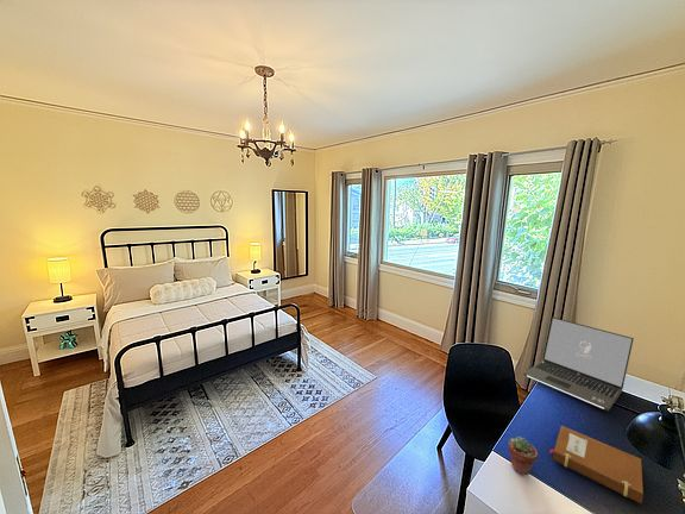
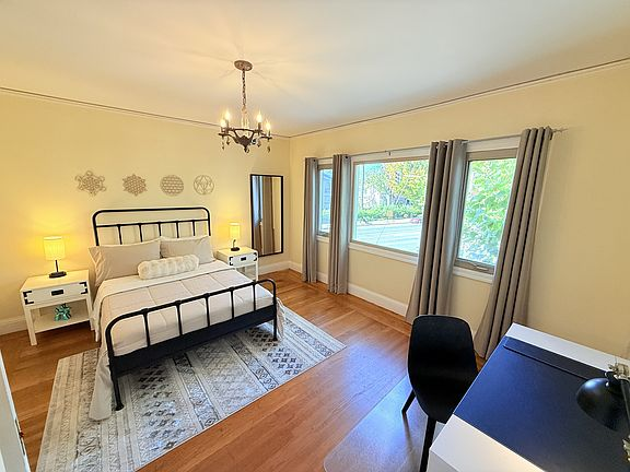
- potted succulent [508,435,539,477]
- notebook [548,425,645,504]
- laptop [523,316,635,413]
